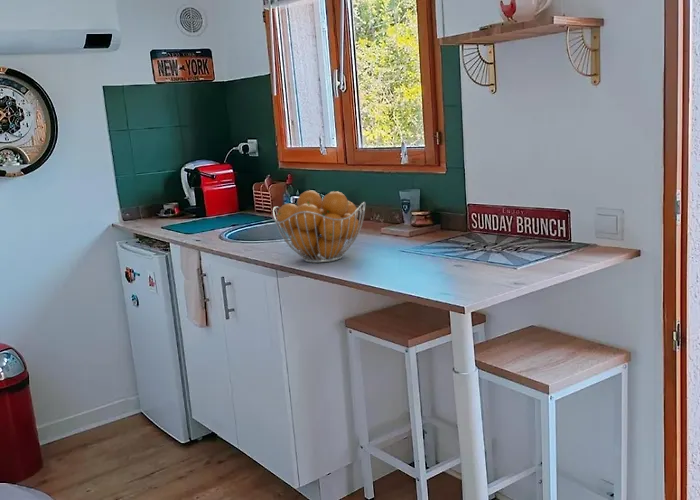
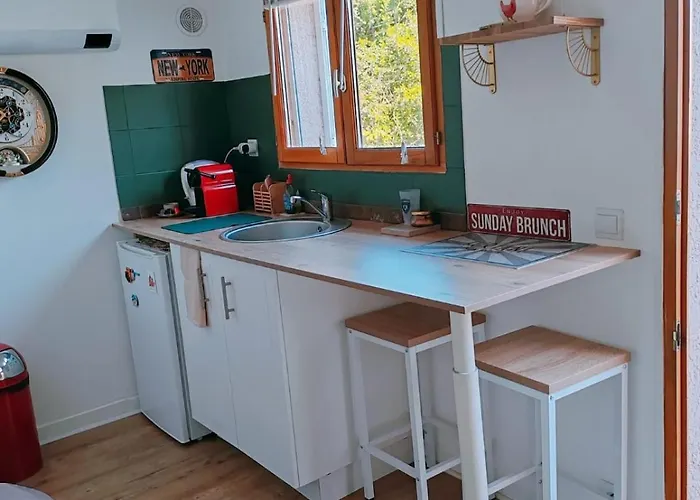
- fruit basket [272,189,366,264]
